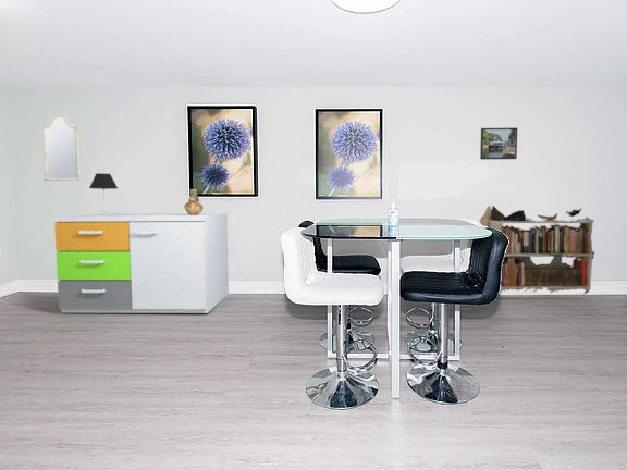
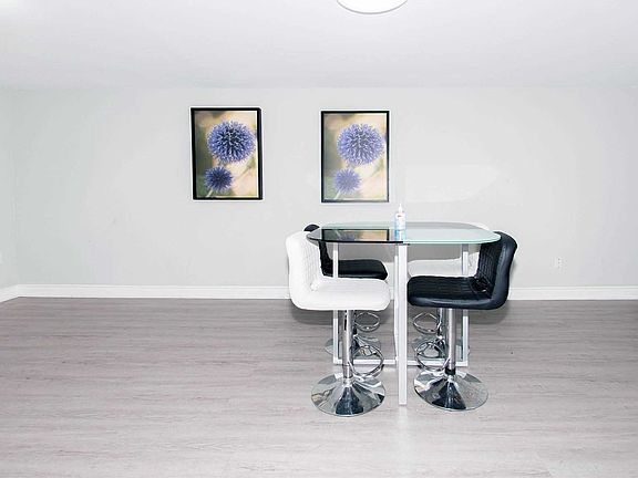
- ceramic vessel [183,188,204,215]
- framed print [479,126,518,161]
- home mirror [41,114,82,182]
- table lamp [88,172,119,215]
- storage cabinet [53,212,230,314]
- bookshelf [478,205,595,299]
